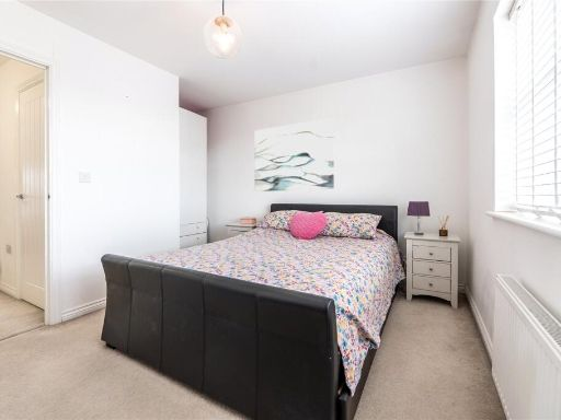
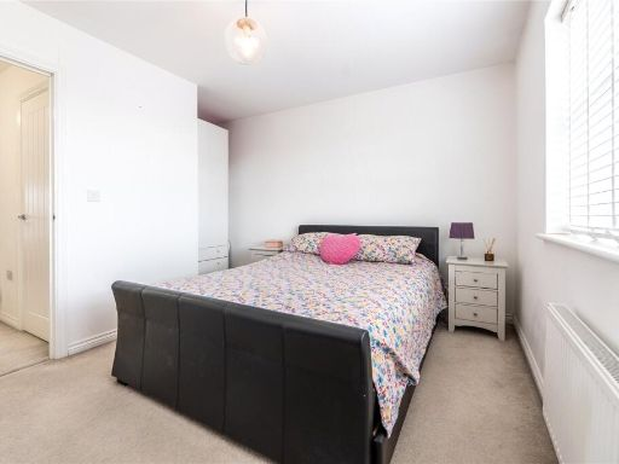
- wall art [253,117,335,192]
